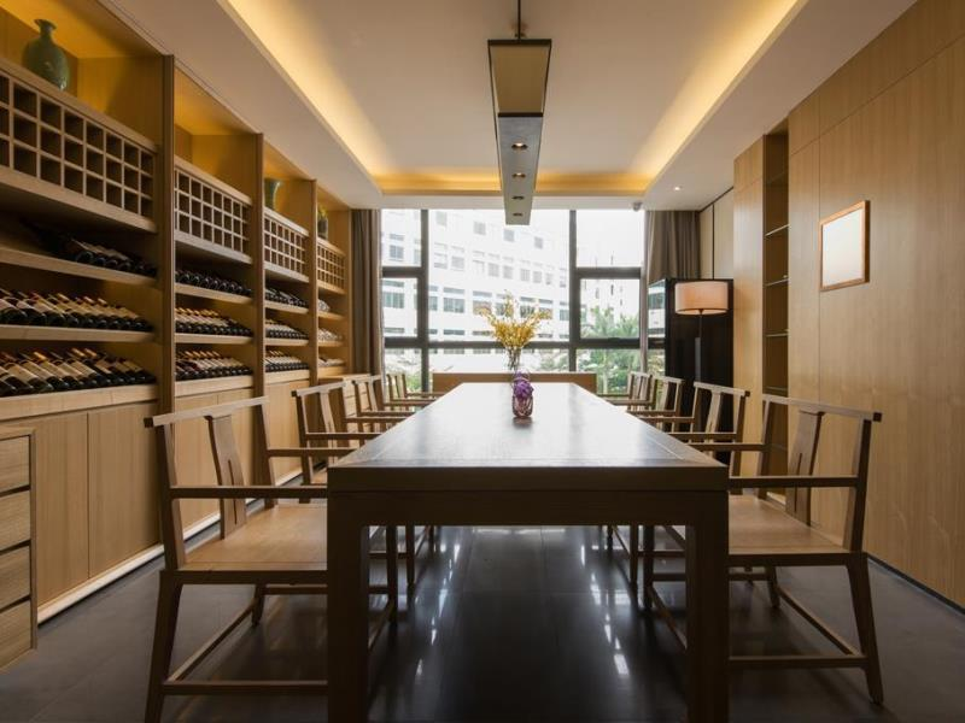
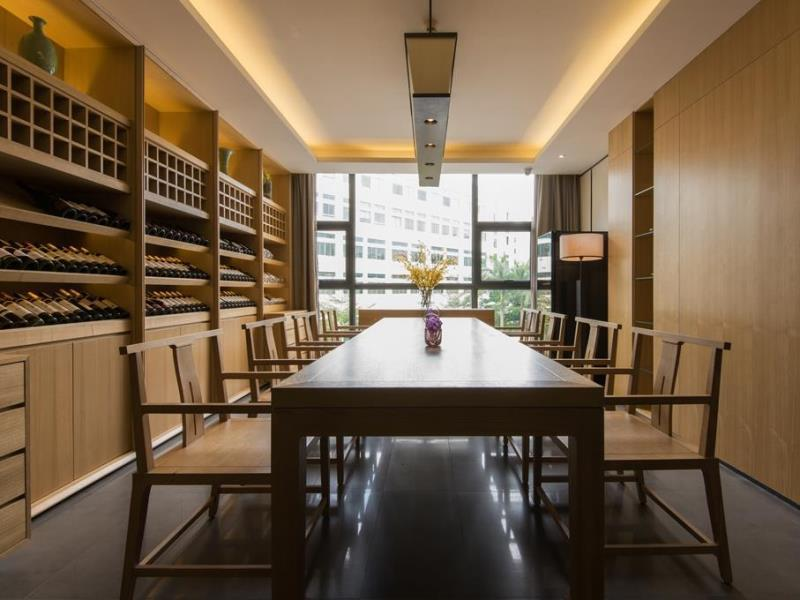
- writing board [818,199,872,294]
